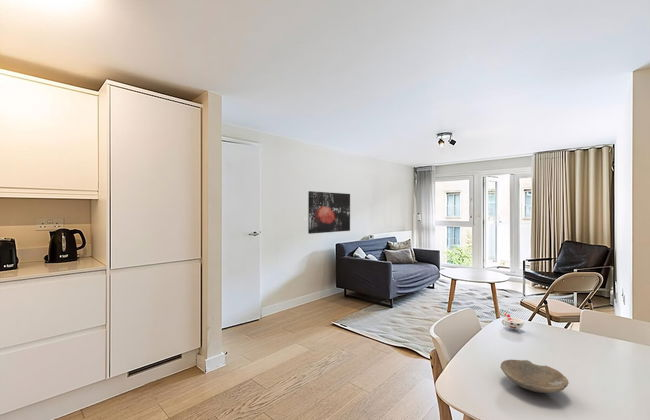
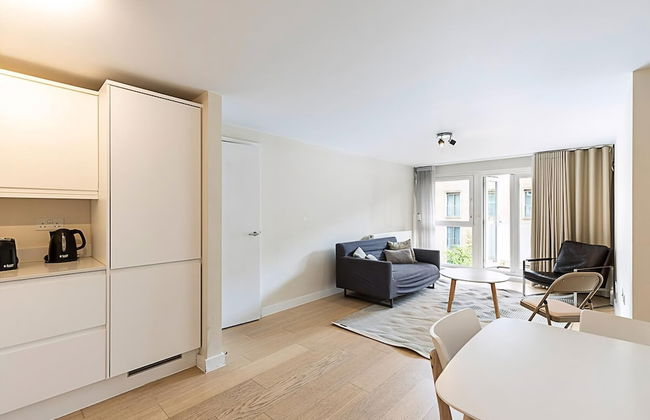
- cup [501,312,525,330]
- bowl [499,359,570,394]
- wall art [307,190,351,235]
